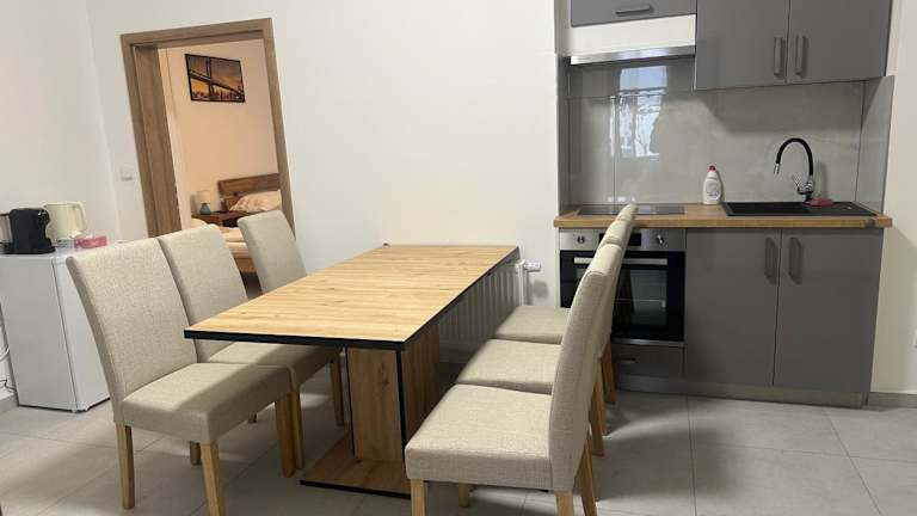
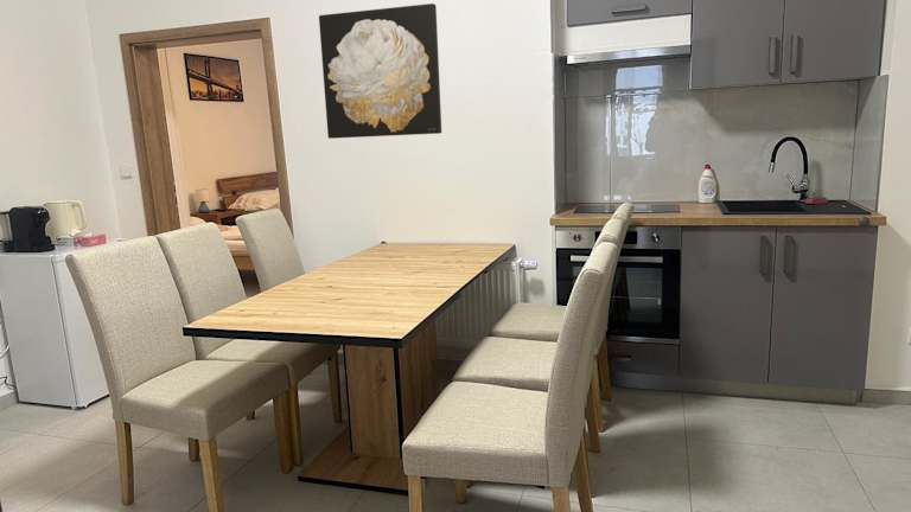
+ wall art [318,2,442,140]
